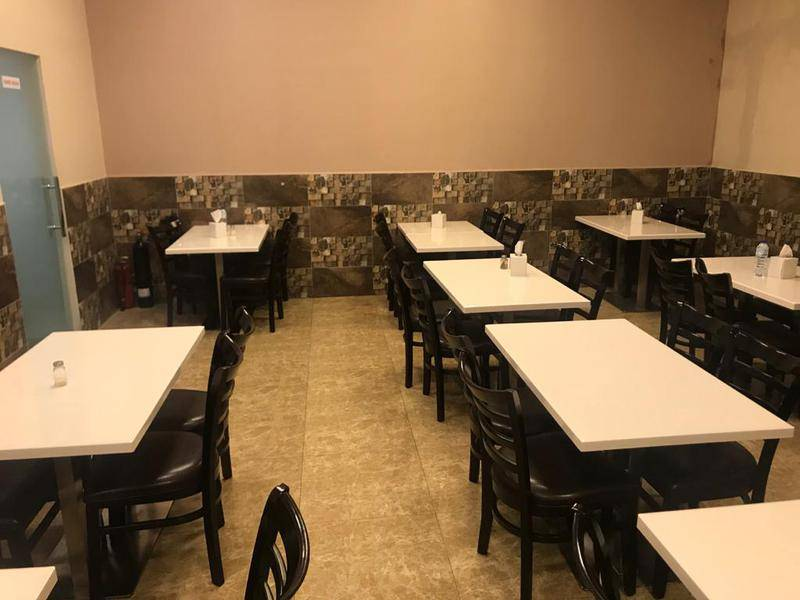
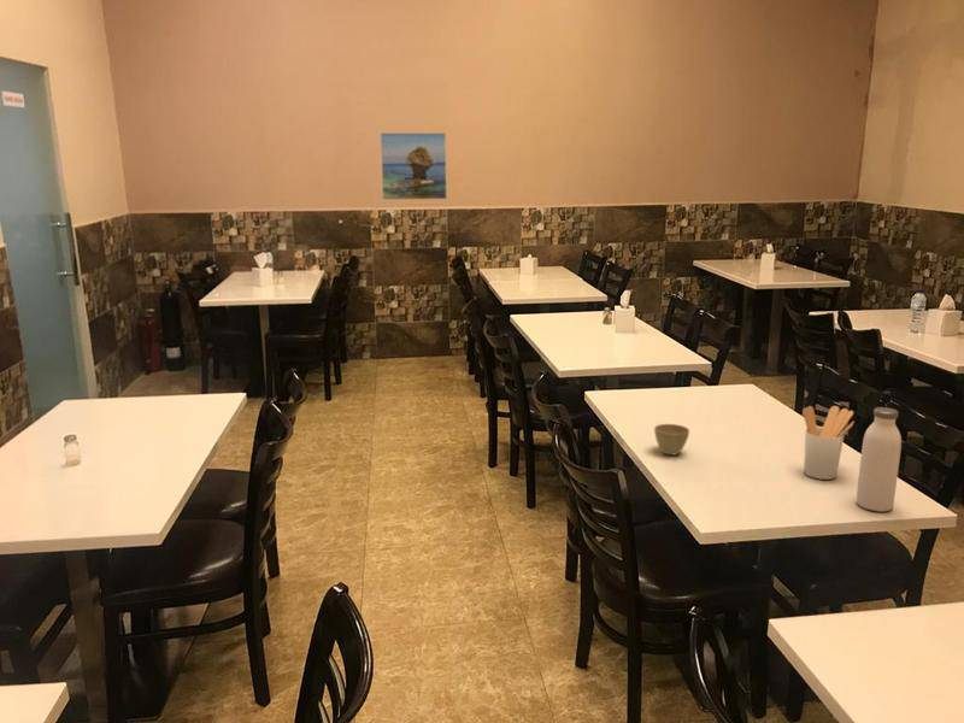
+ utensil holder [803,405,856,481]
+ flower pot [653,423,690,455]
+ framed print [380,131,448,201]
+ water bottle [856,406,903,513]
